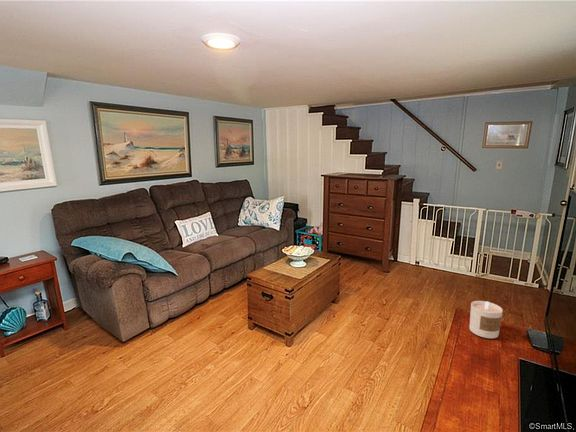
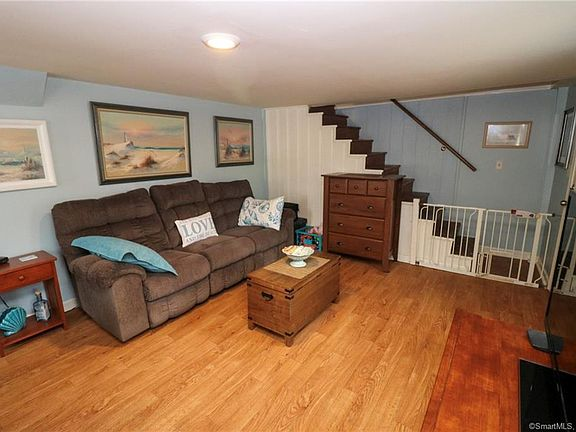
- candle [468,300,504,339]
